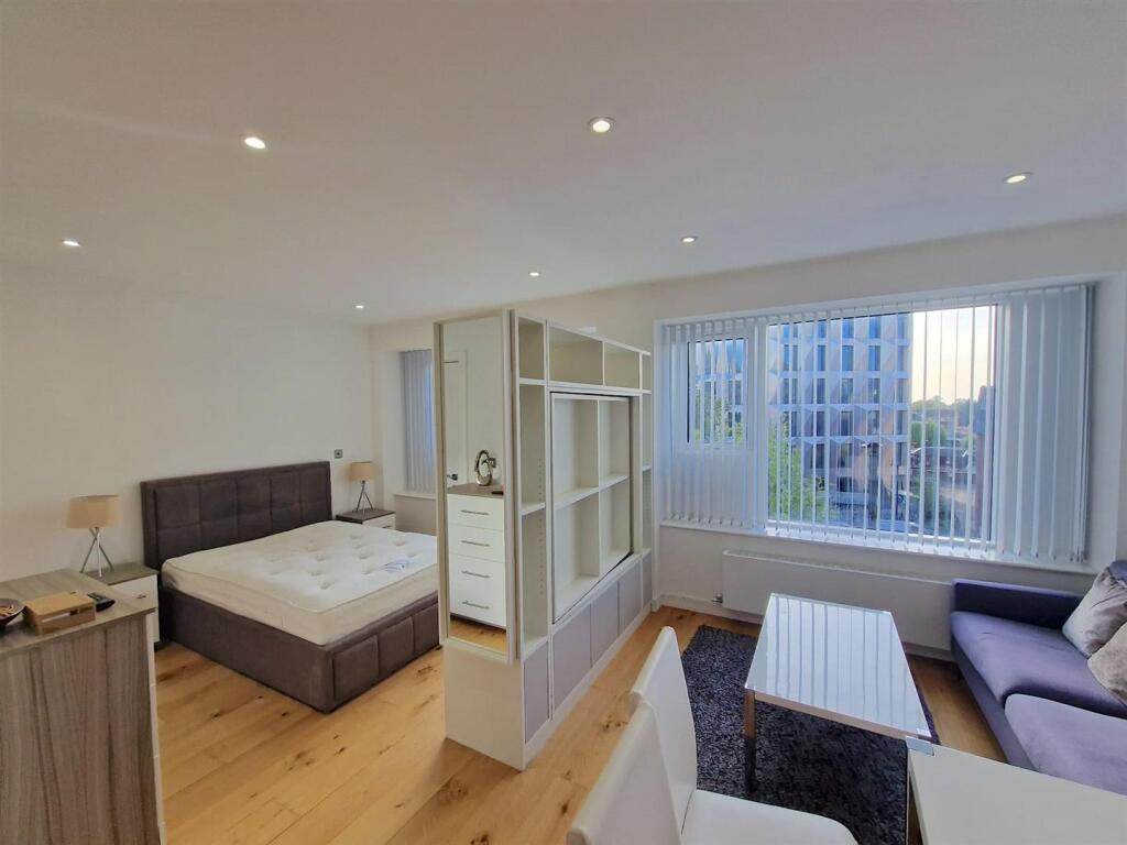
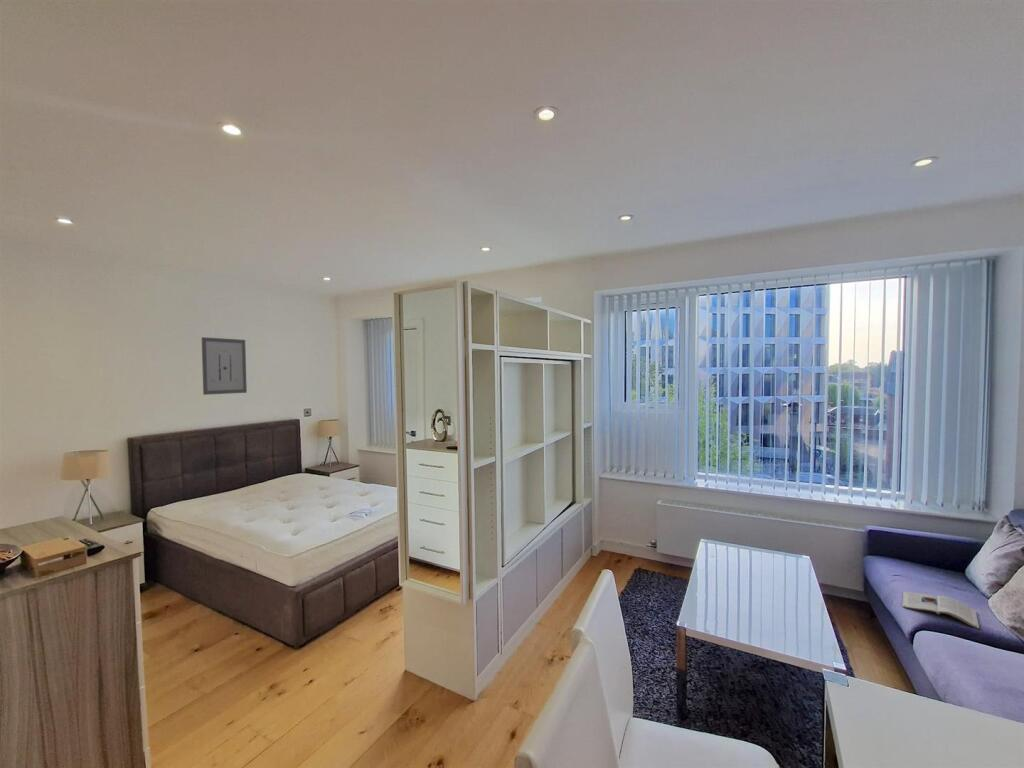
+ wall art [201,336,248,396]
+ magazine [901,591,980,630]
